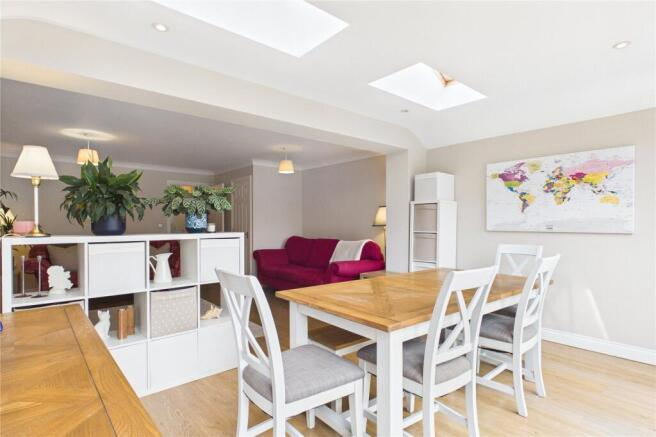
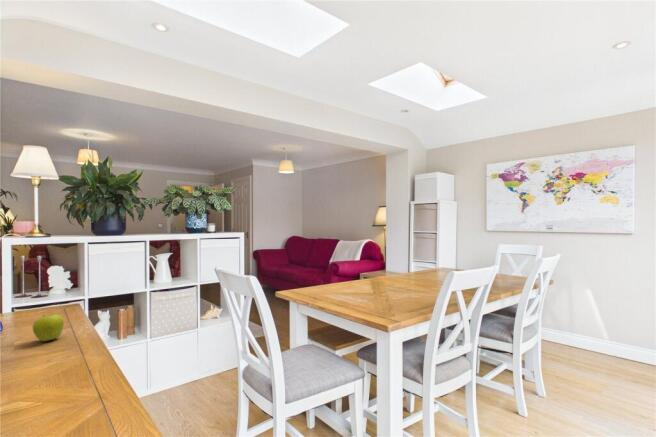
+ fruit [32,314,65,342]
